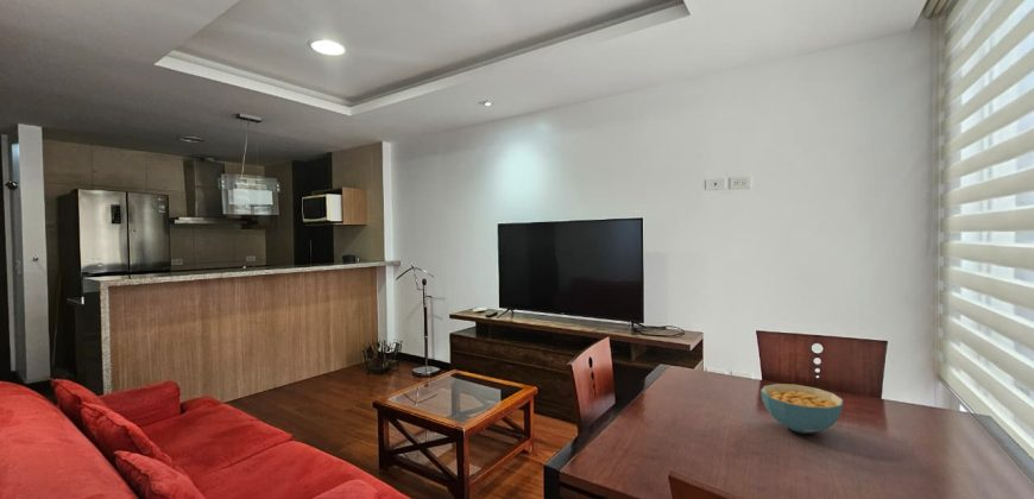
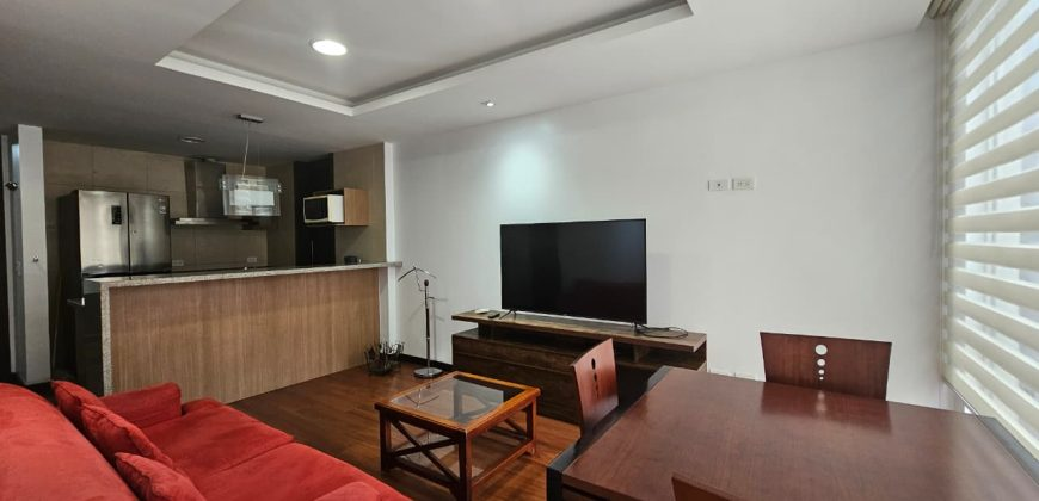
- cereal bowl [759,383,844,435]
